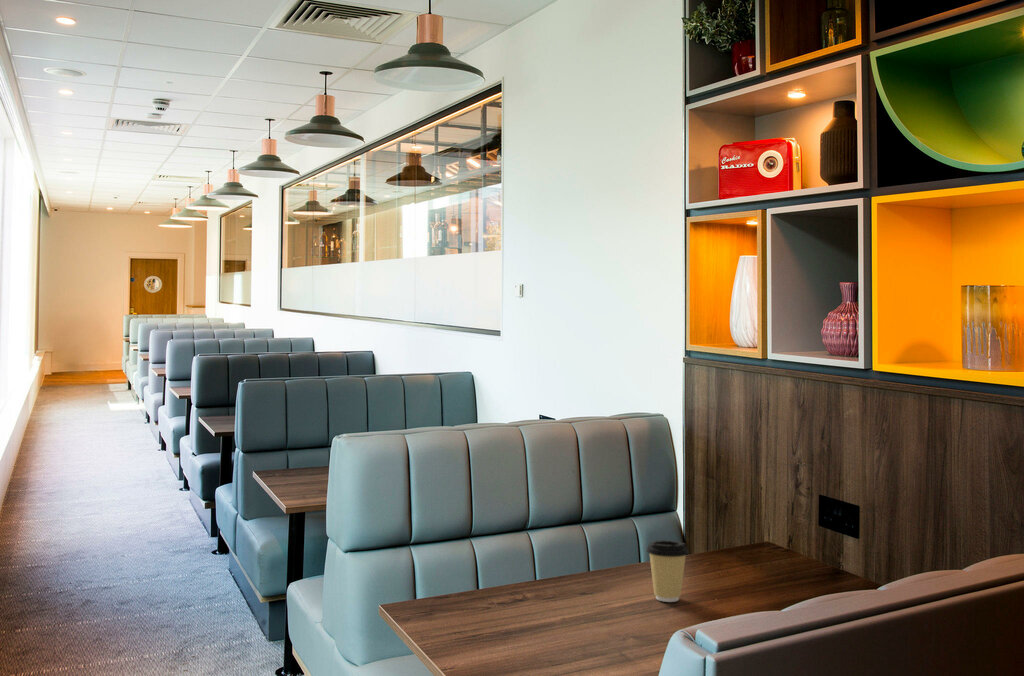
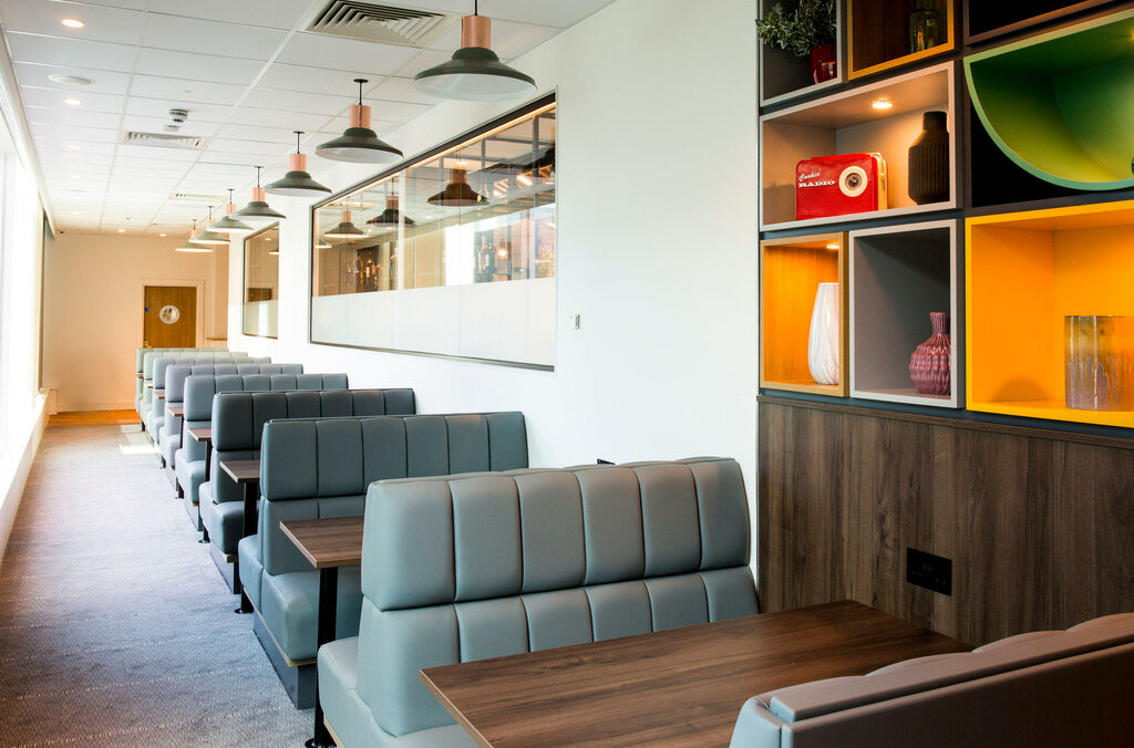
- coffee cup [645,539,690,603]
